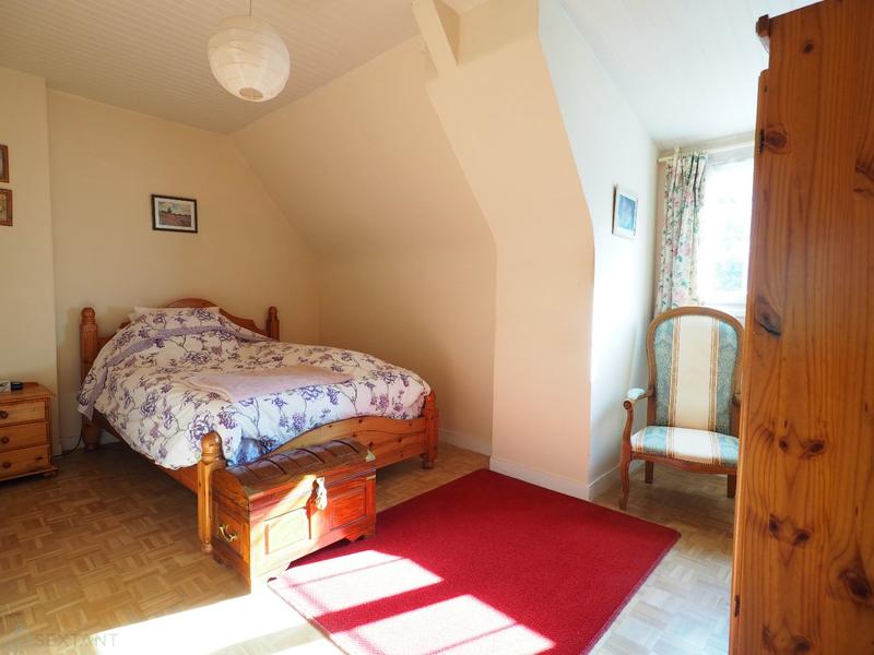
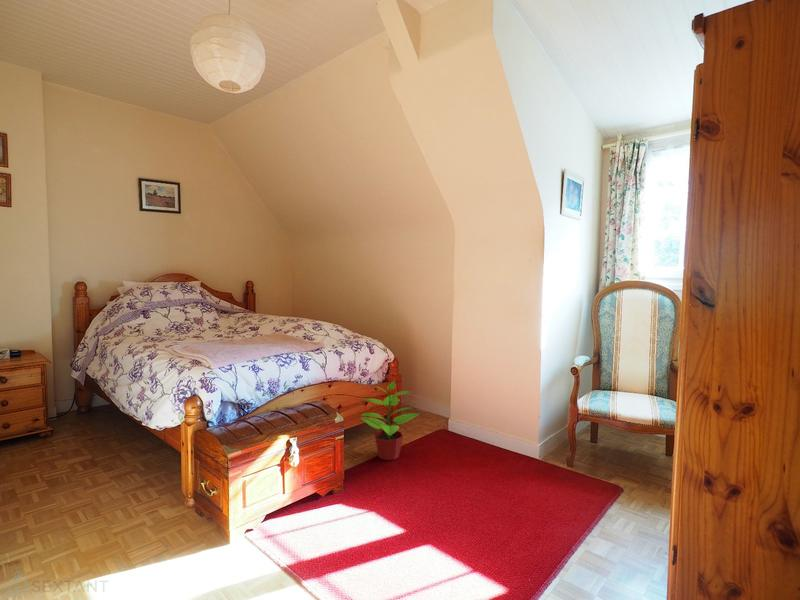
+ potted plant [360,381,420,461]
